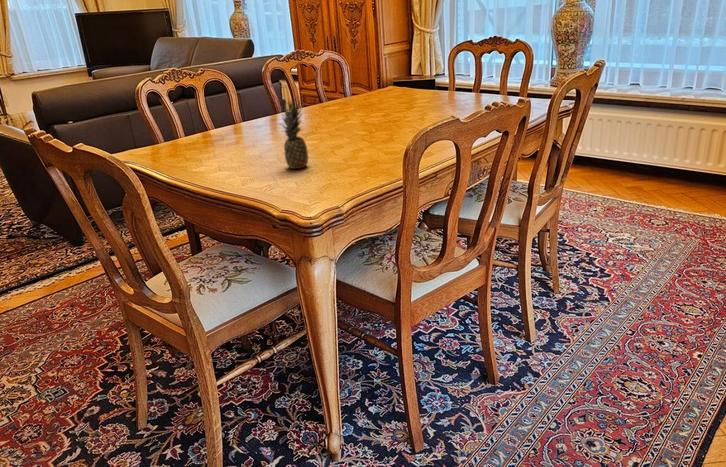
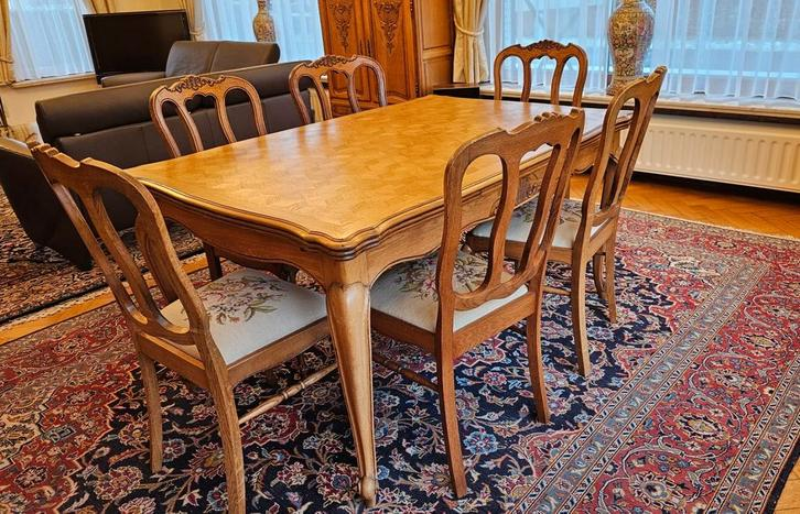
- fruit [277,99,309,170]
